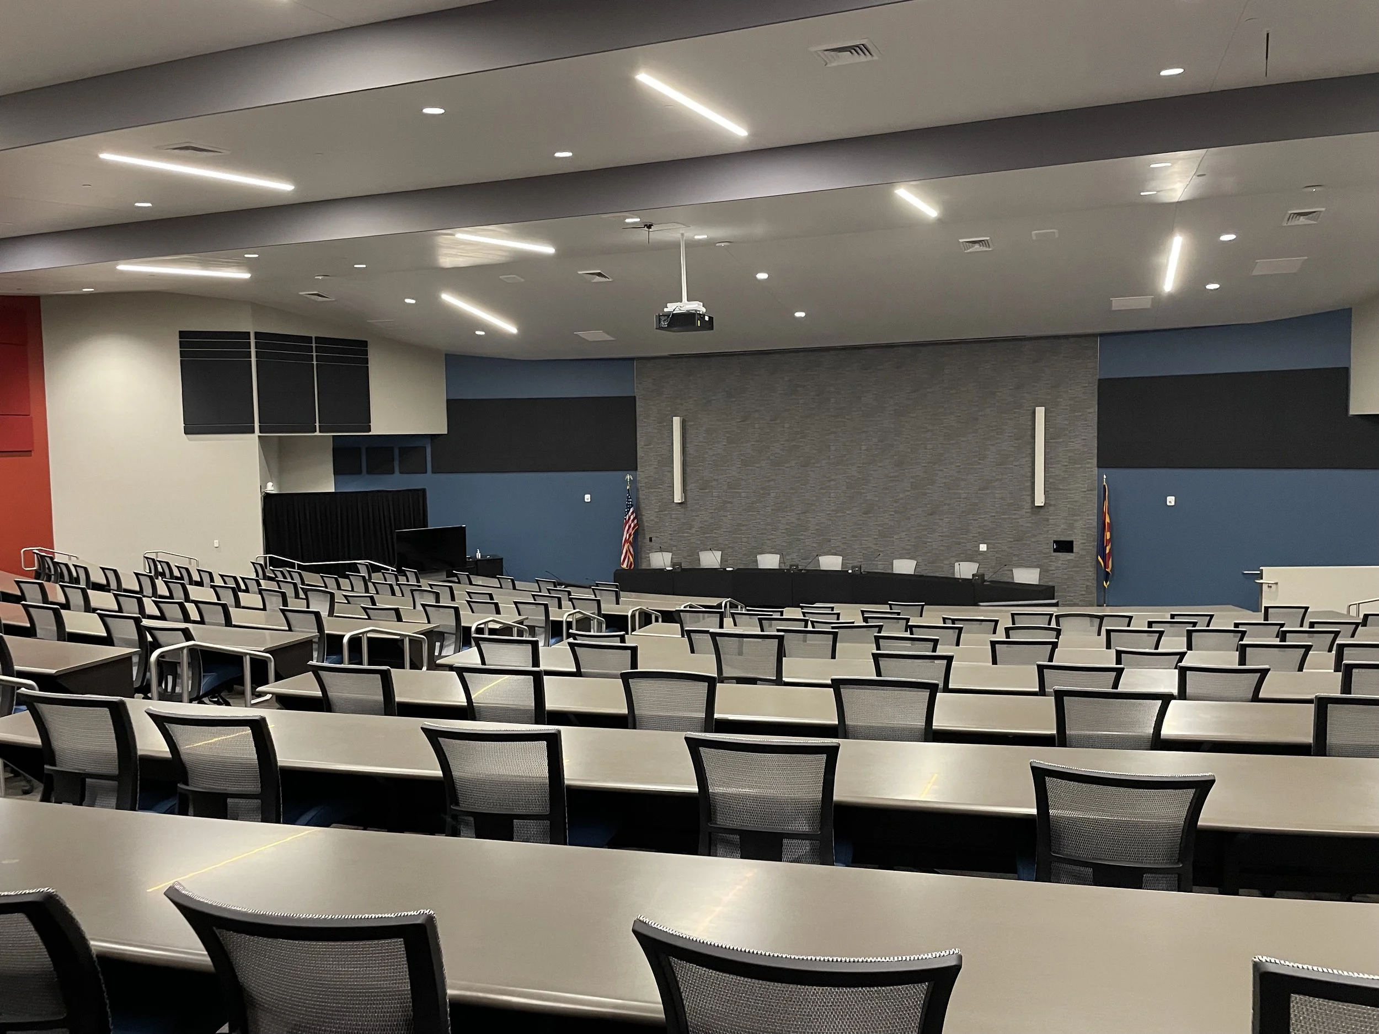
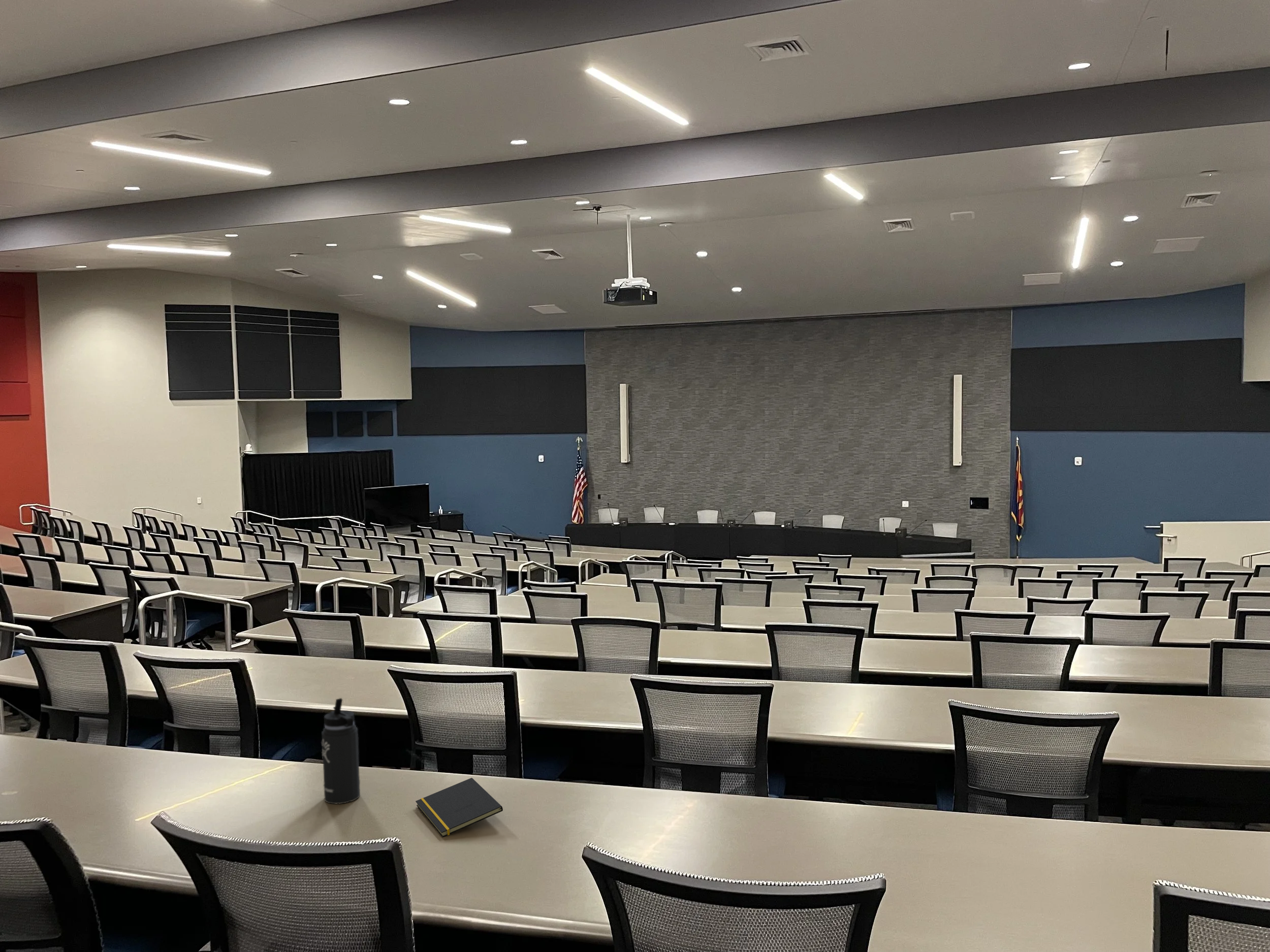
+ notepad [415,777,503,838]
+ thermos bottle [321,698,361,804]
